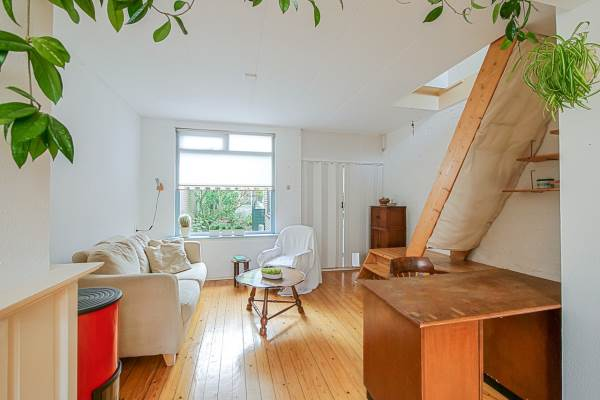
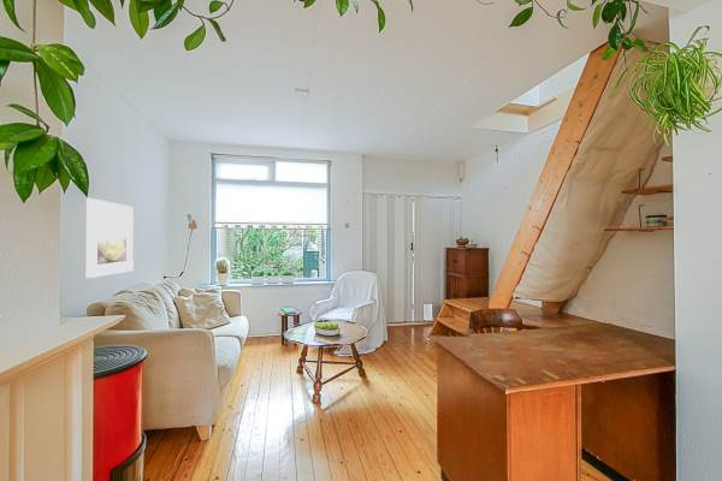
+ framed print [85,197,135,279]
